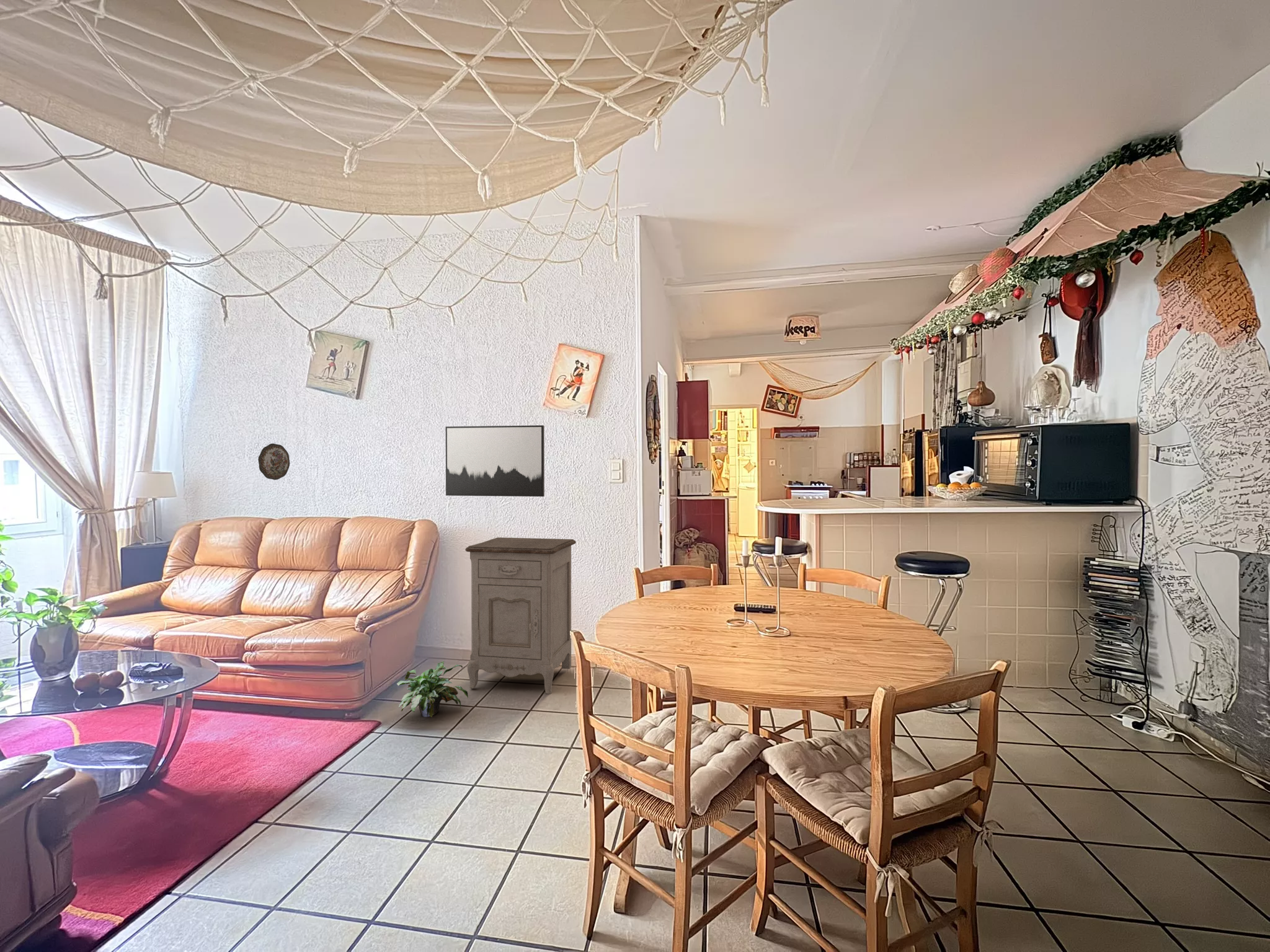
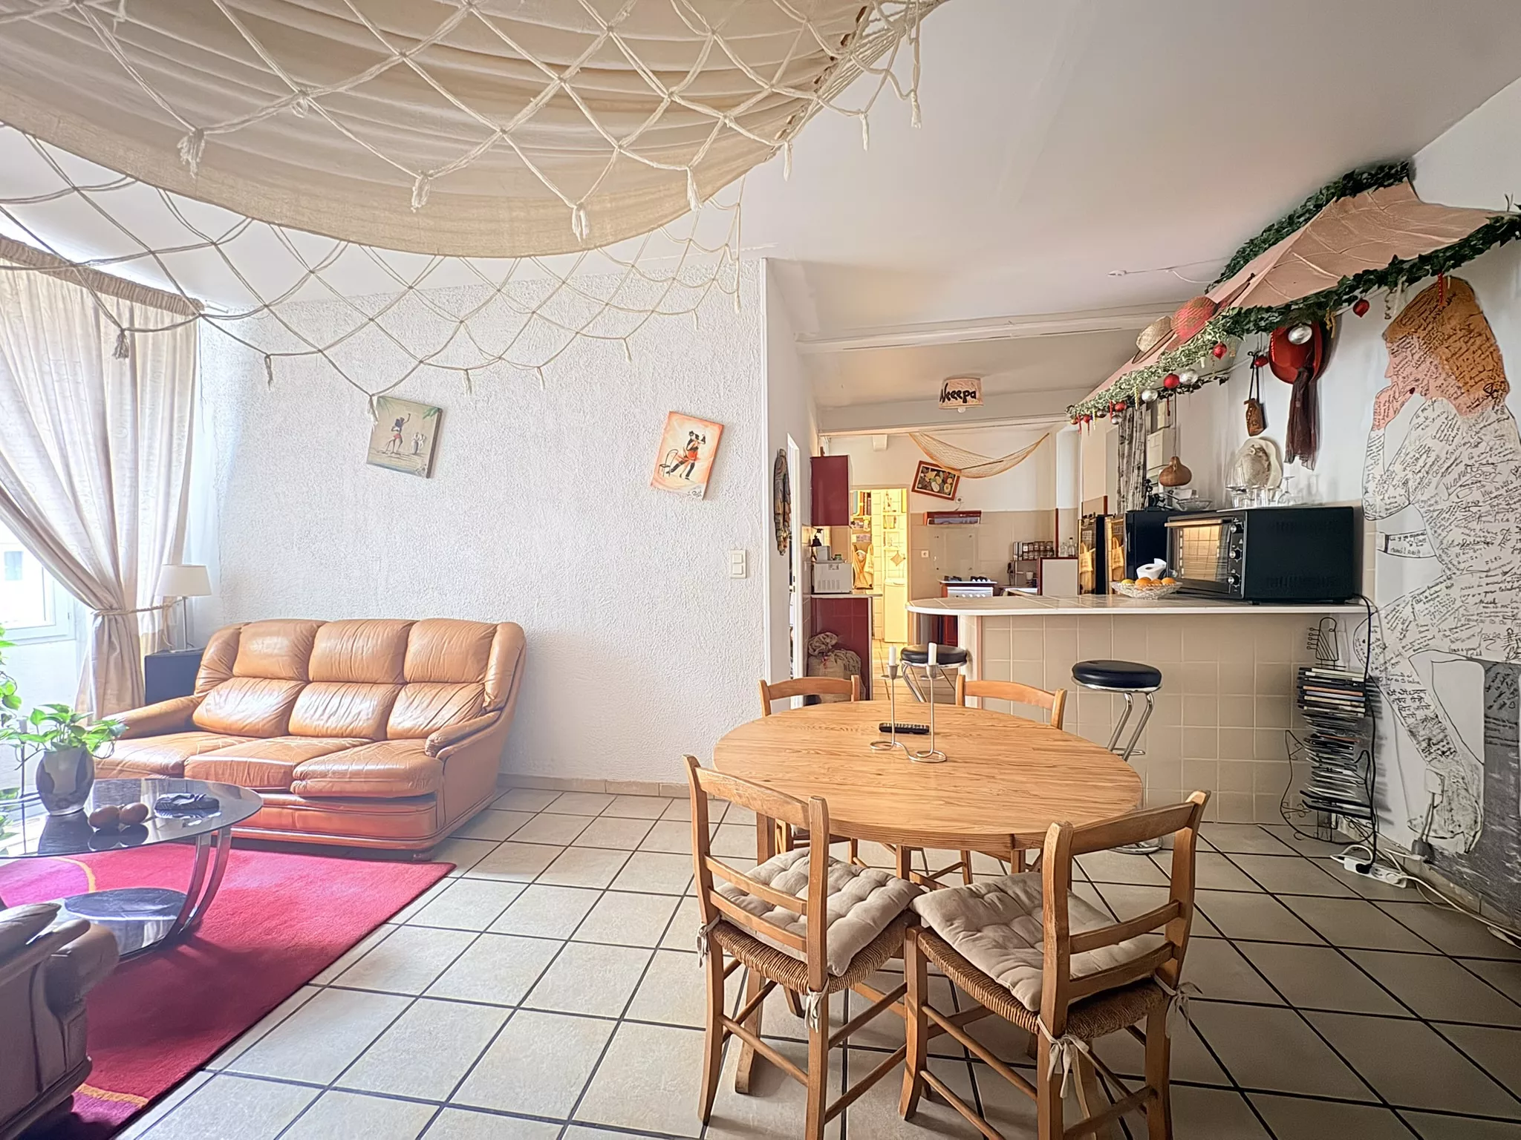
- potted plant [396,661,469,718]
- decorative plate [257,443,290,480]
- nightstand [465,537,577,695]
- wall art [445,425,545,497]
